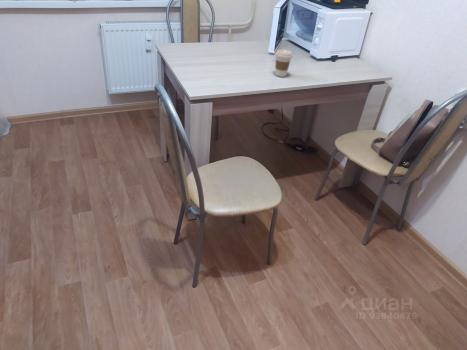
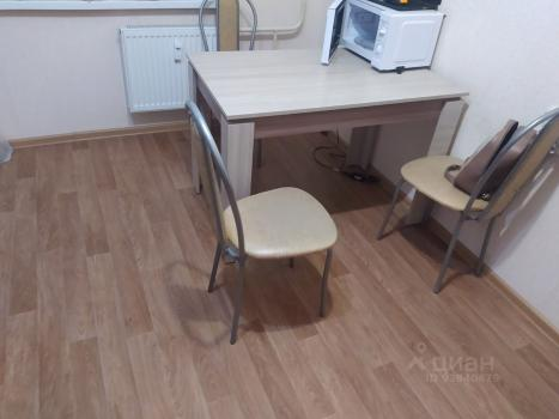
- coffee cup [274,48,294,78]
